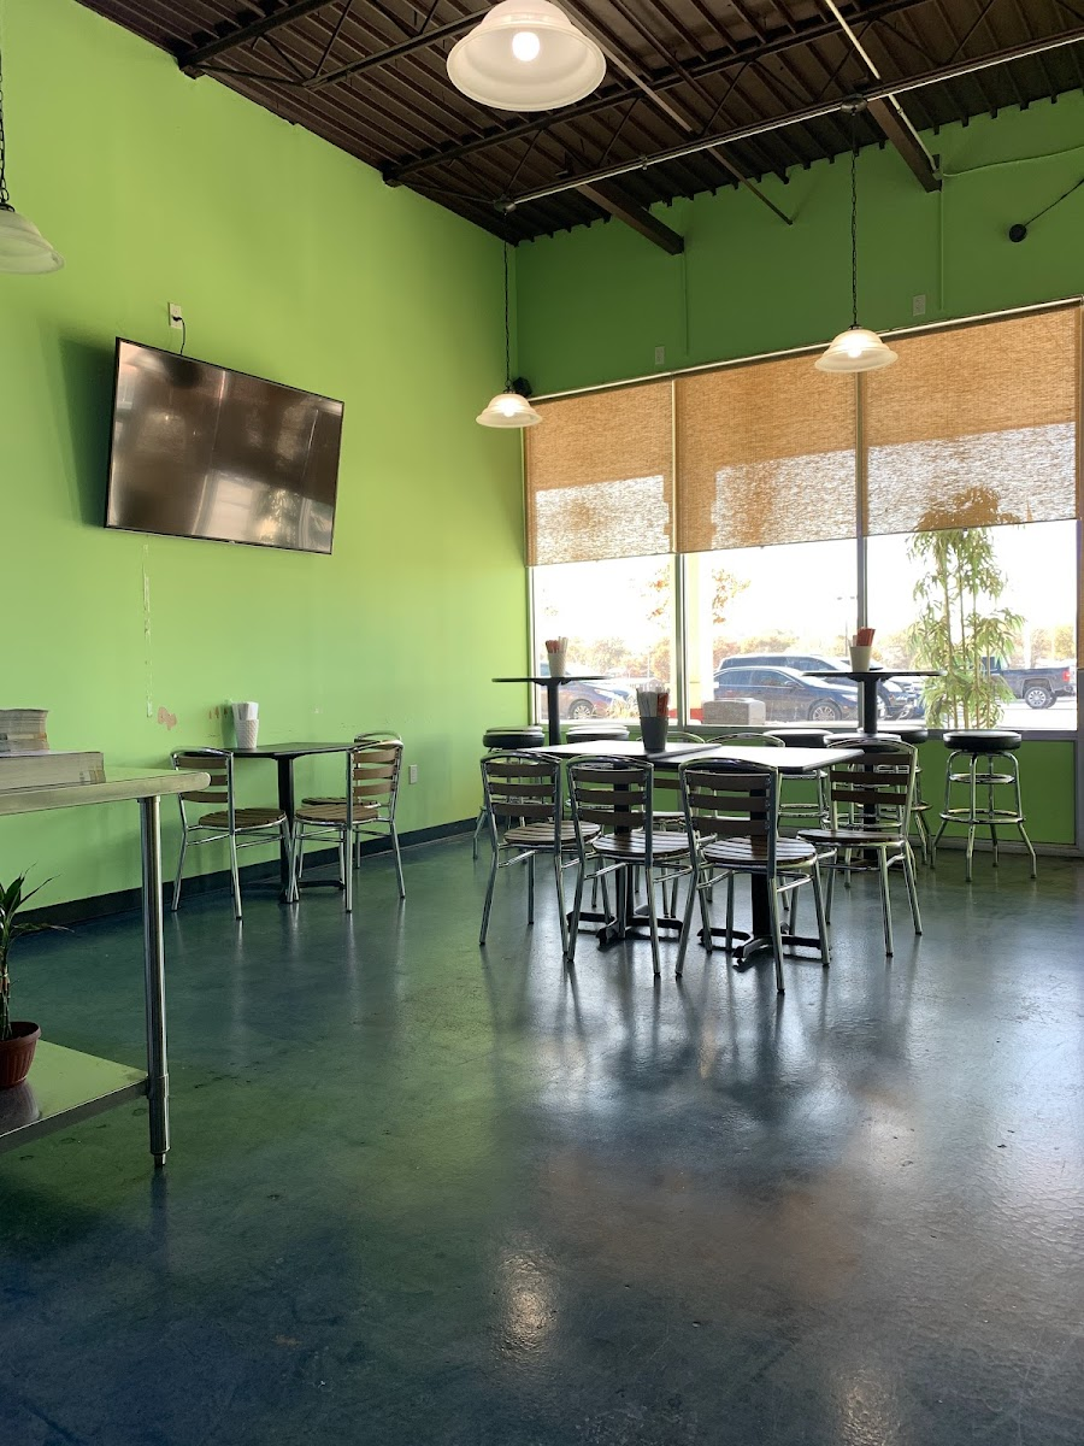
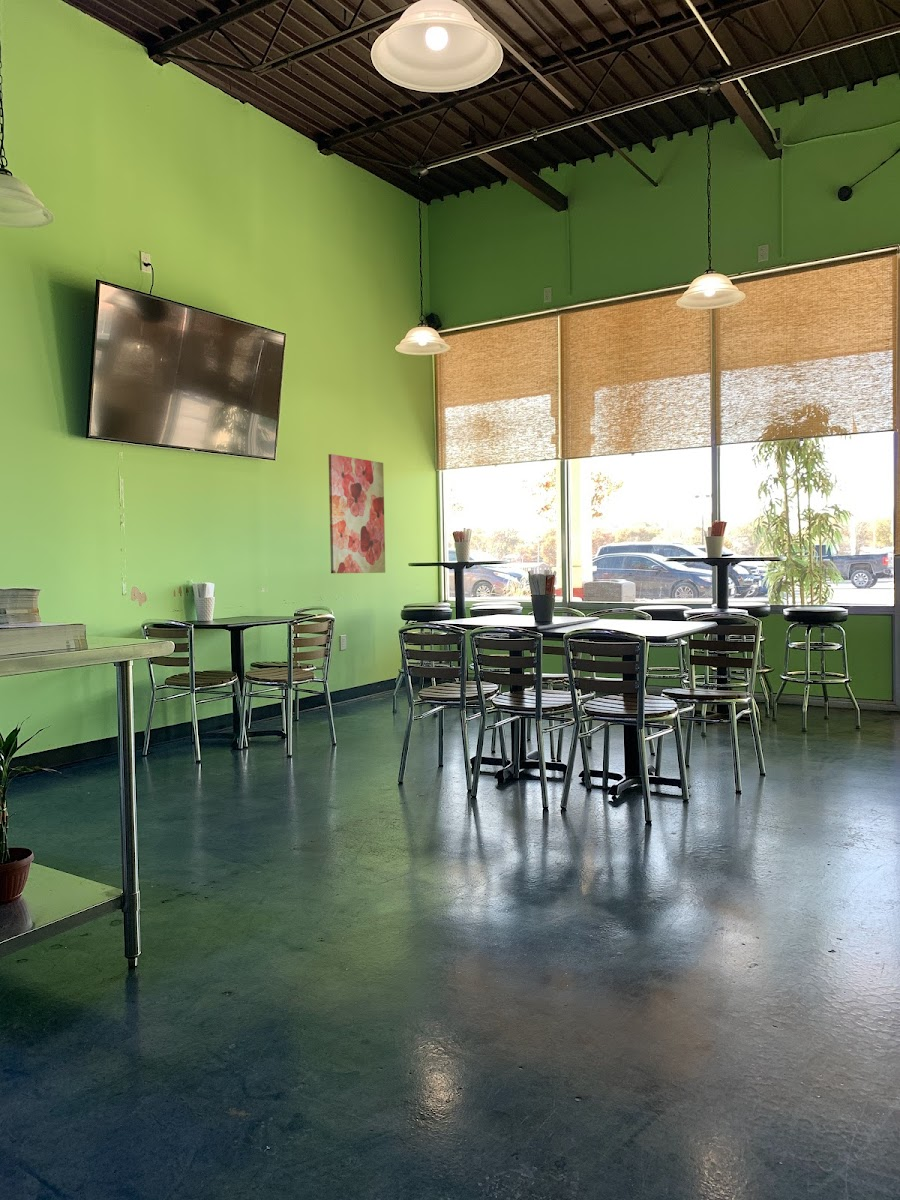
+ wall art [328,453,386,574]
